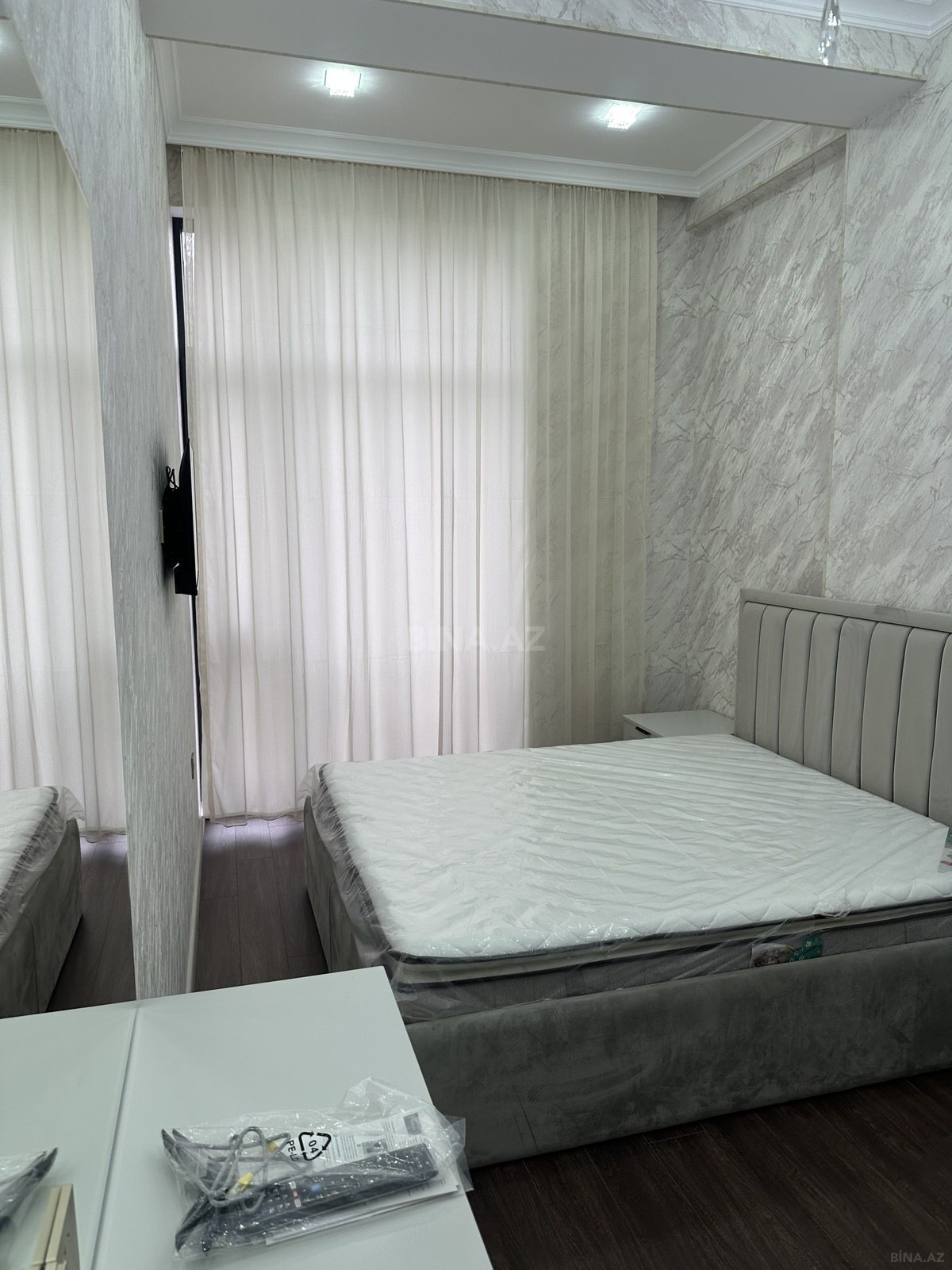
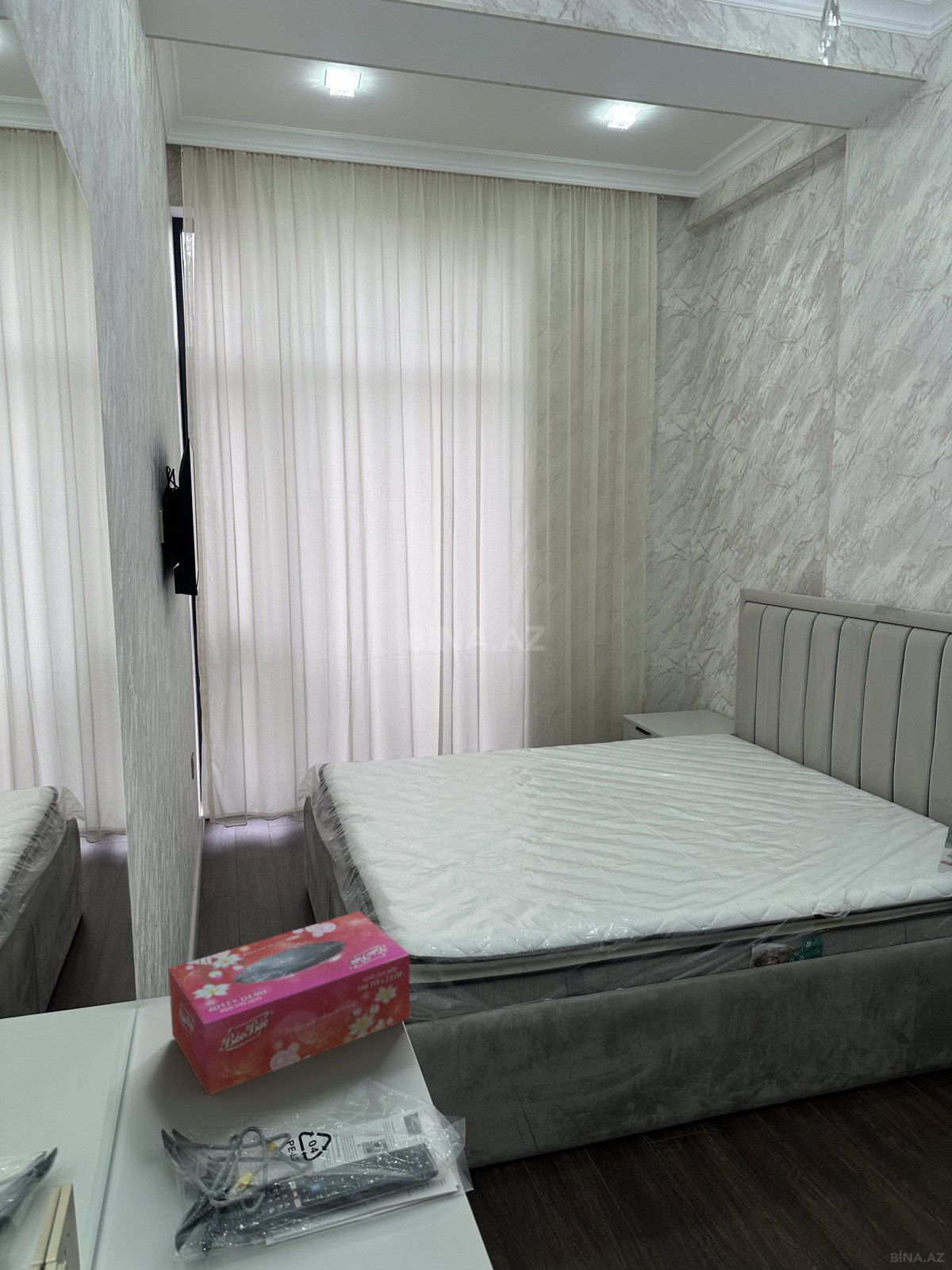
+ tissue box [167,910,411,1096]
